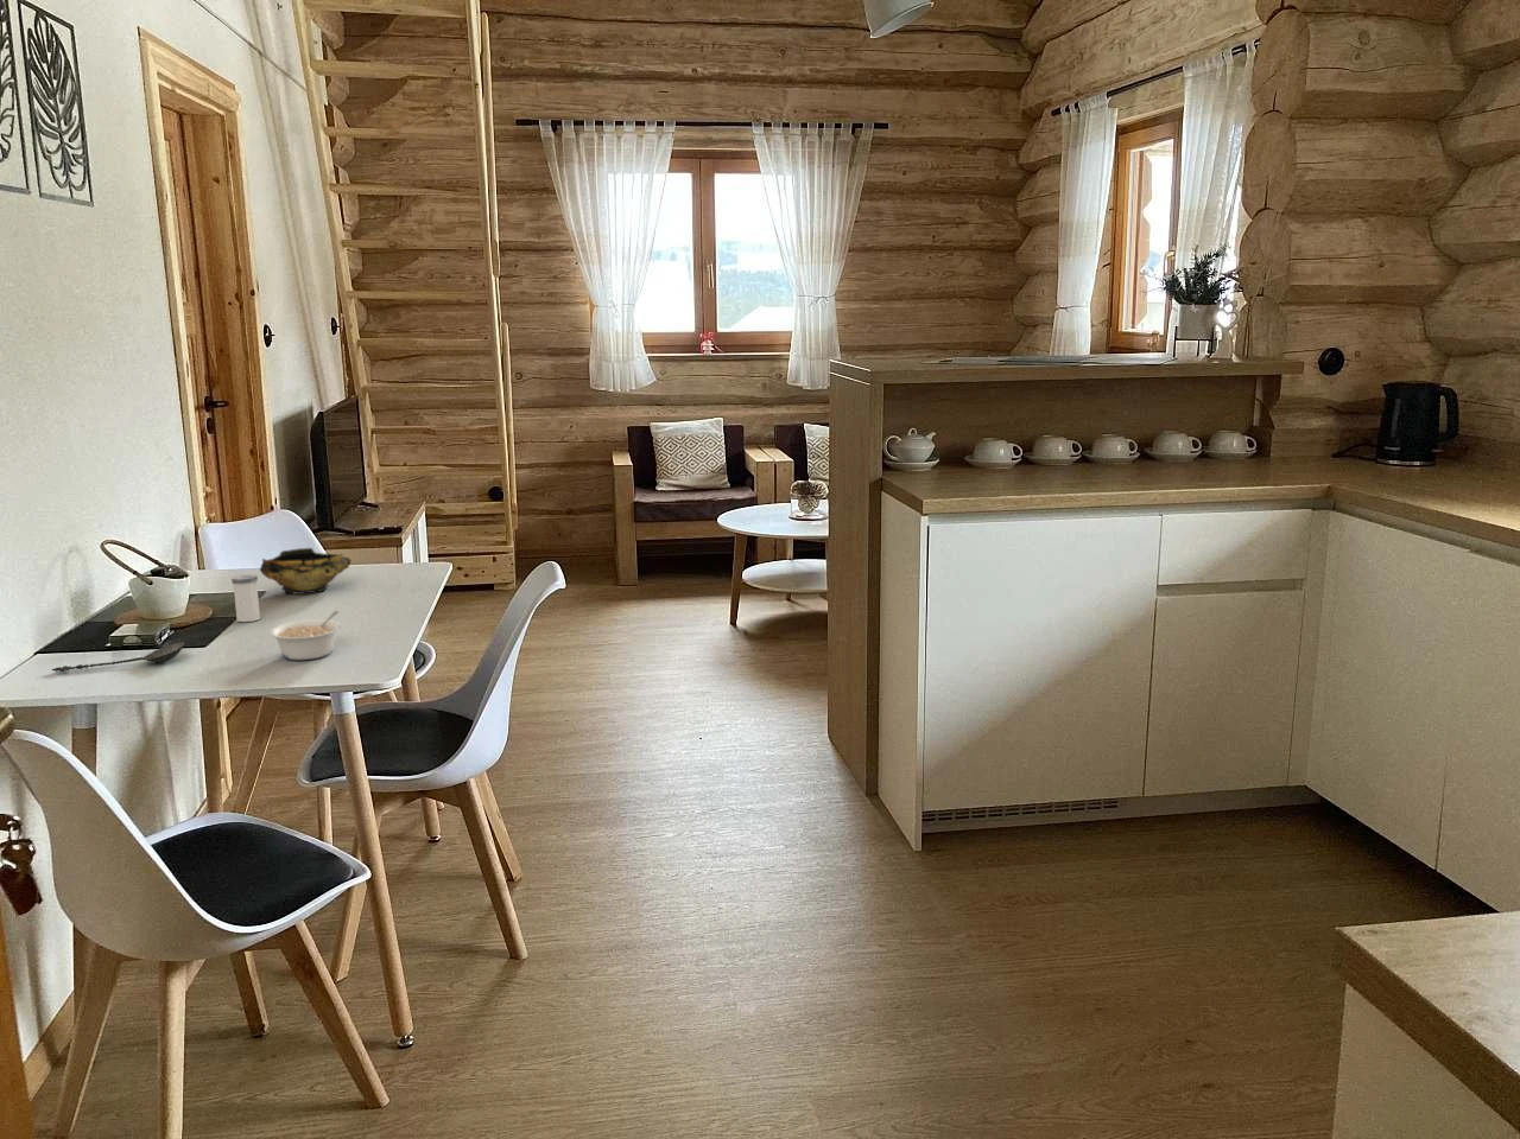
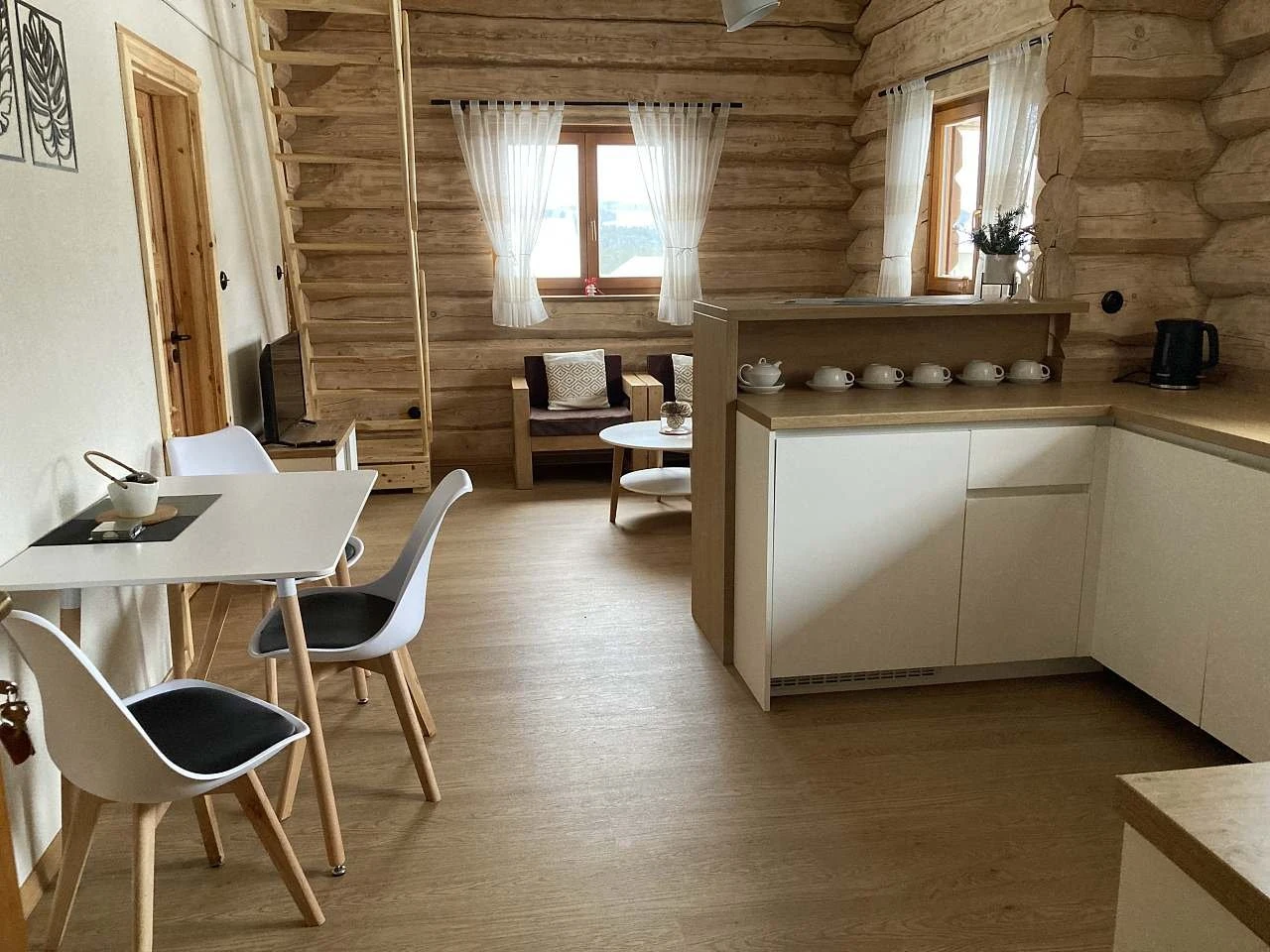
- bowl [259,547,353,596]
- salt shaker [230,573,261,623]
- spoon [51,640,186,672]
- legume [268,610,342,660]
